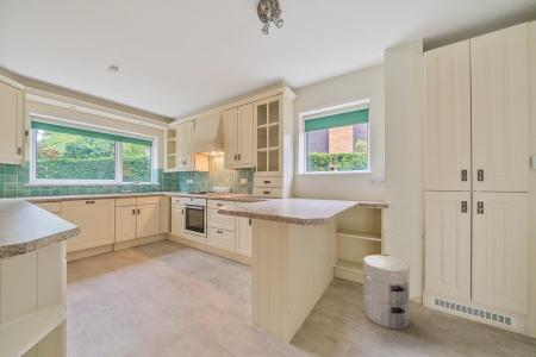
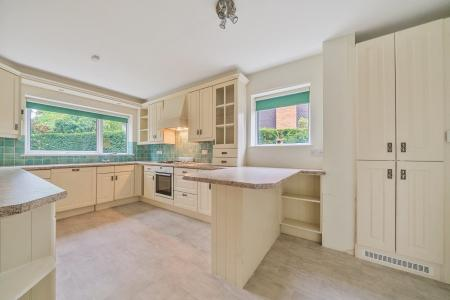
- waste bin [362,253,411,330]
